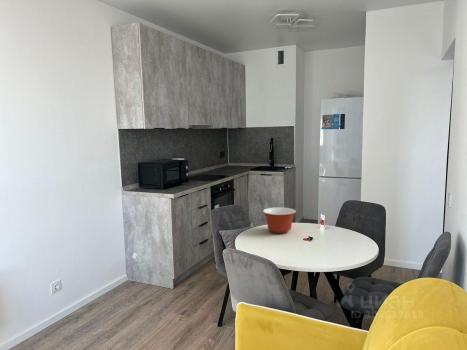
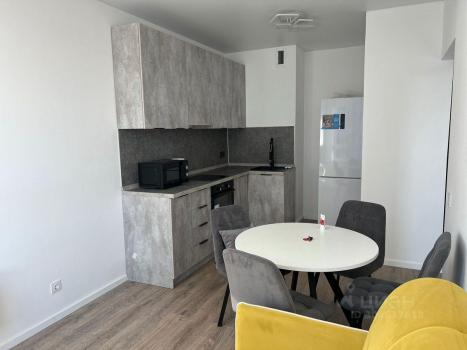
- mixing bowl [262,206,297,235]
